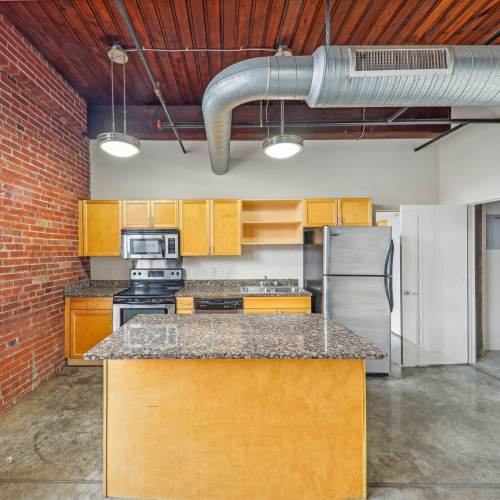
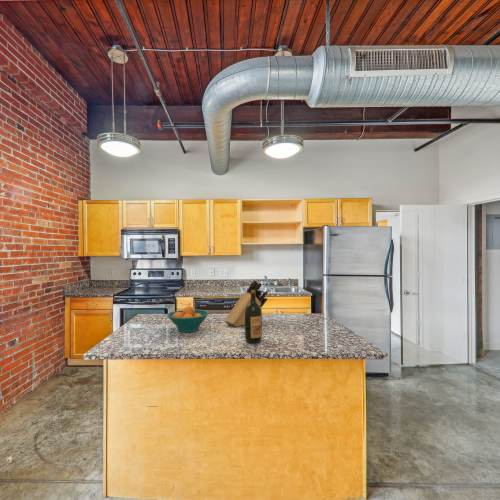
+ knife block [224,279,269,328]
+ fruit bowl [166,305,210,333]
+ wine bottle [244,290,263,344]
